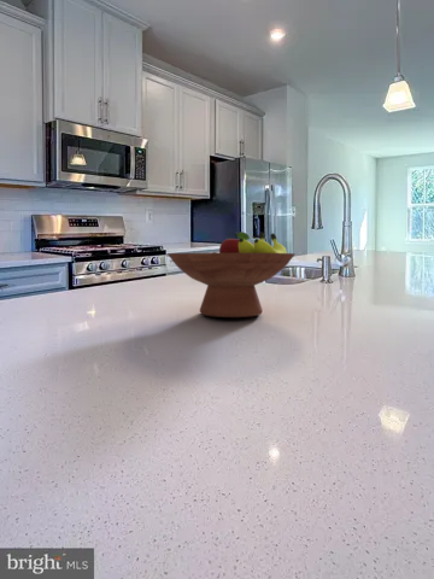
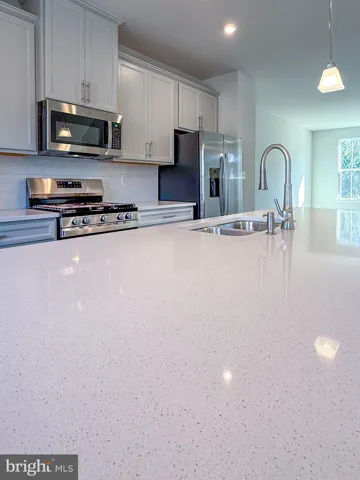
- fruit bowl [166,230,297,318]
